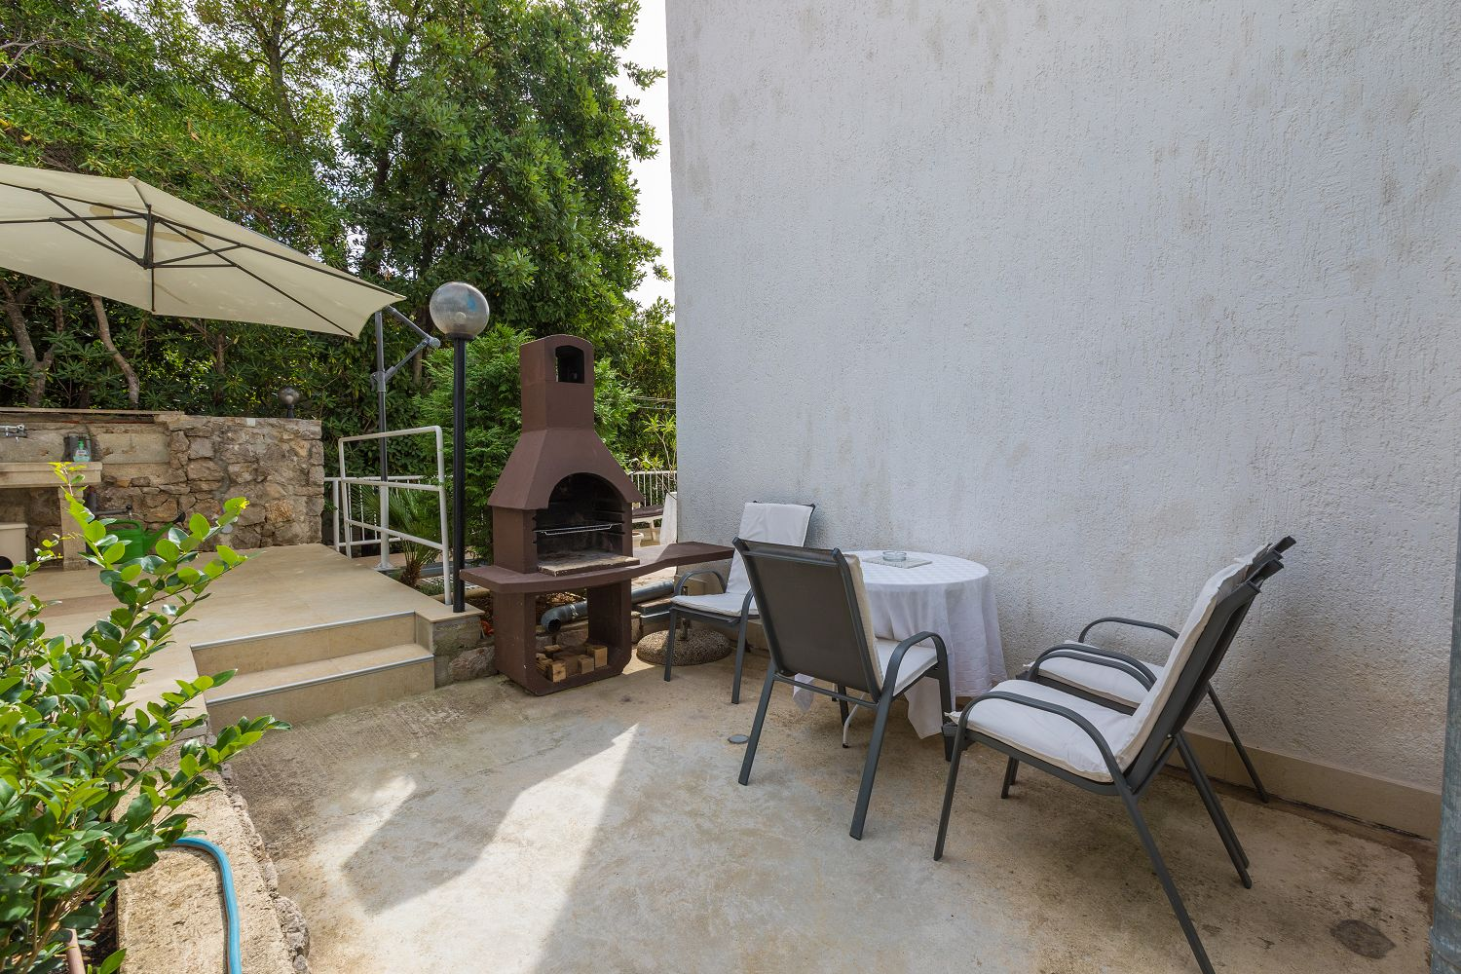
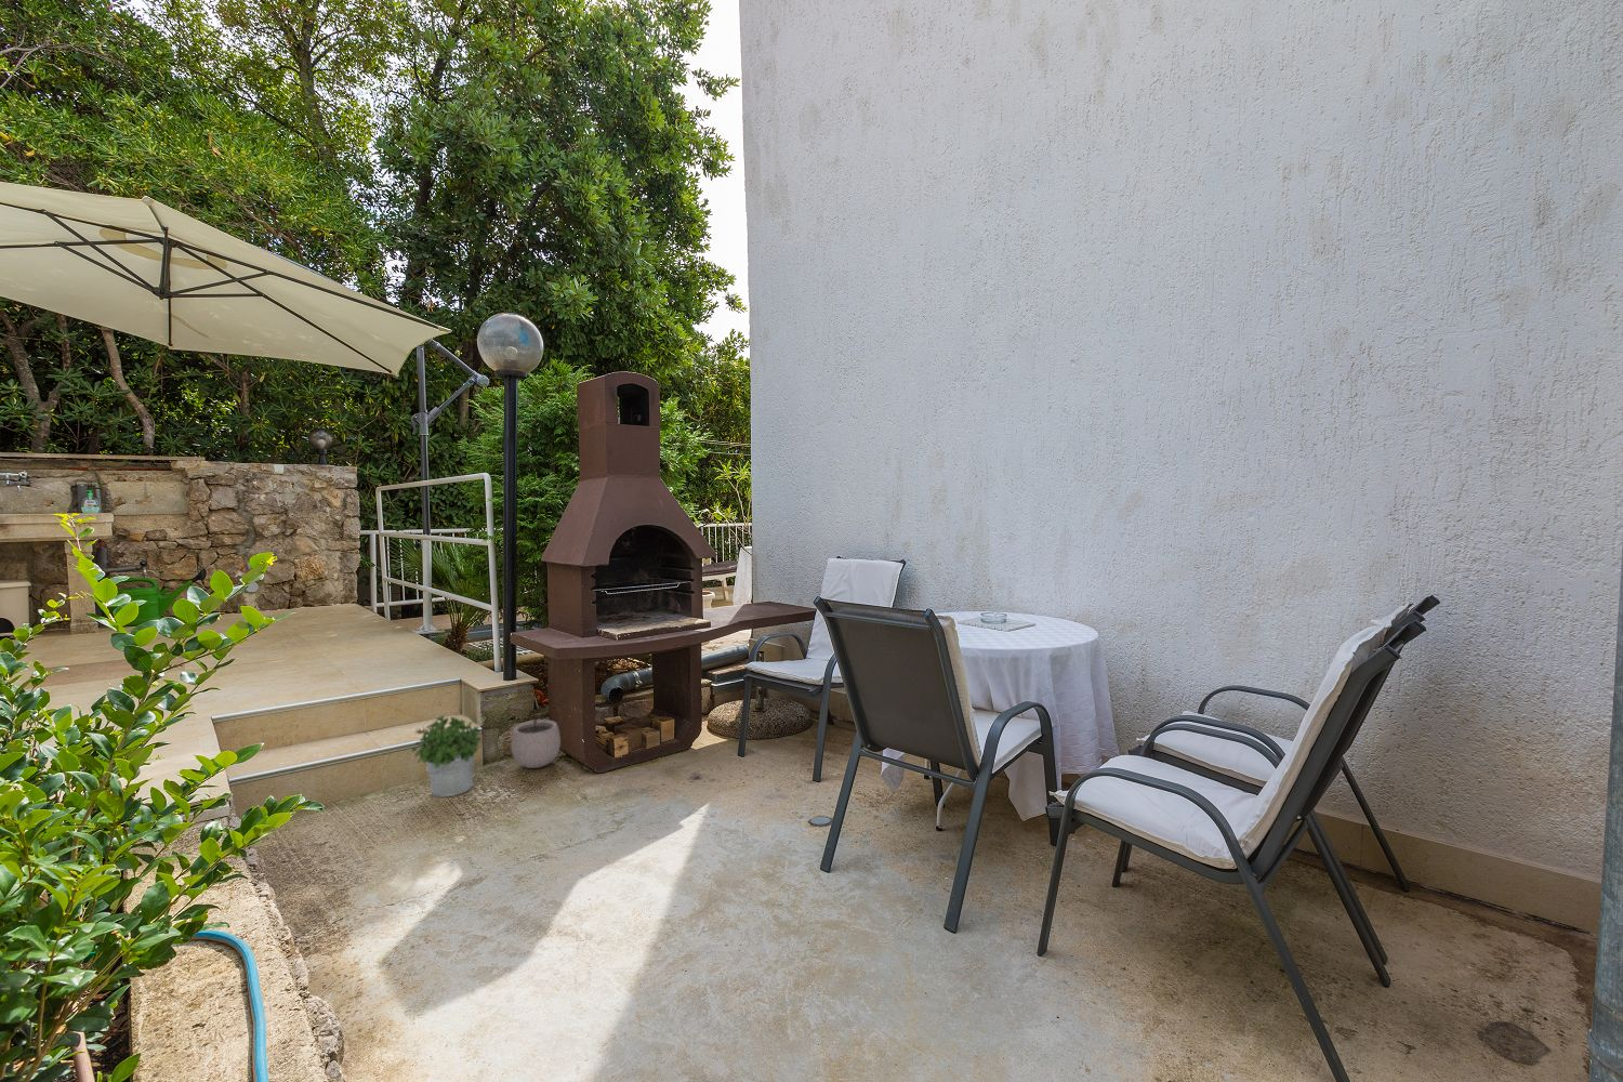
+ potted plant [411,714,484,798]
+ plant pot [510,709,562,769]
